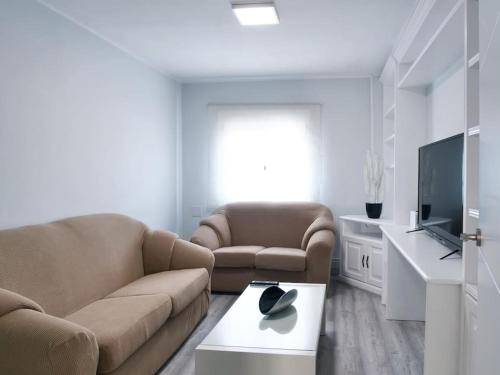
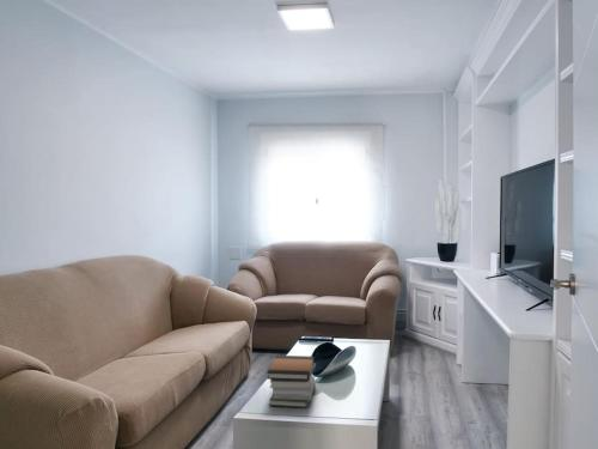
+ book stack [266,354,317,409]
